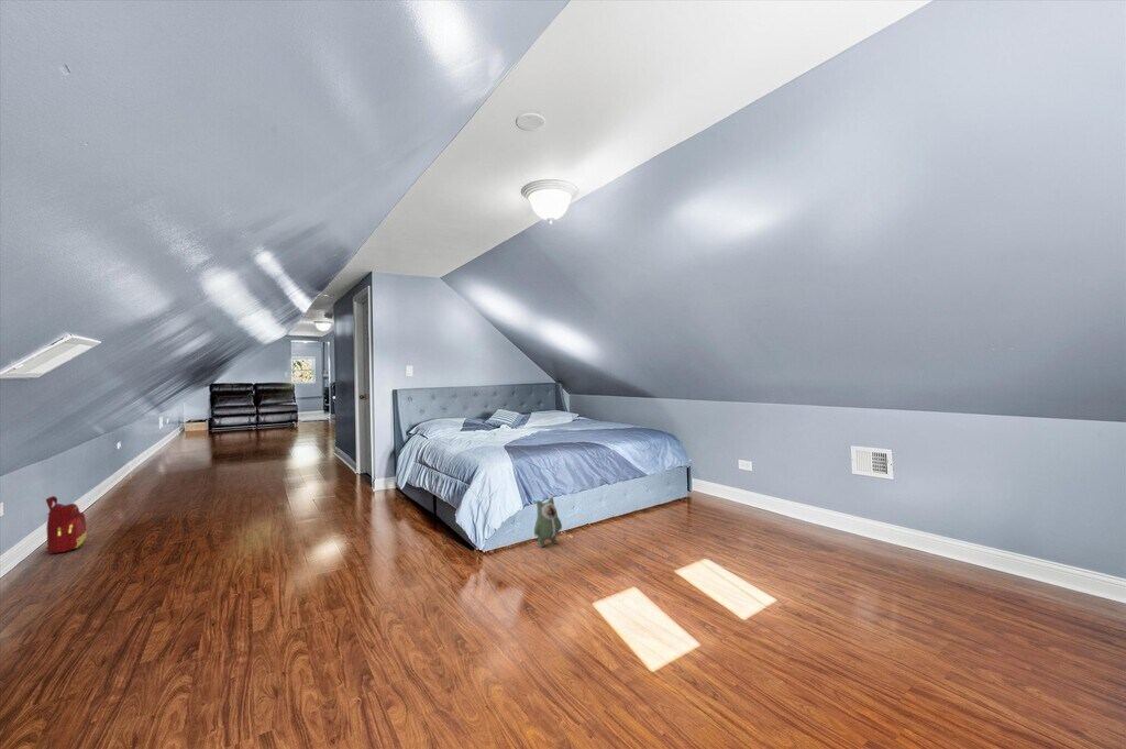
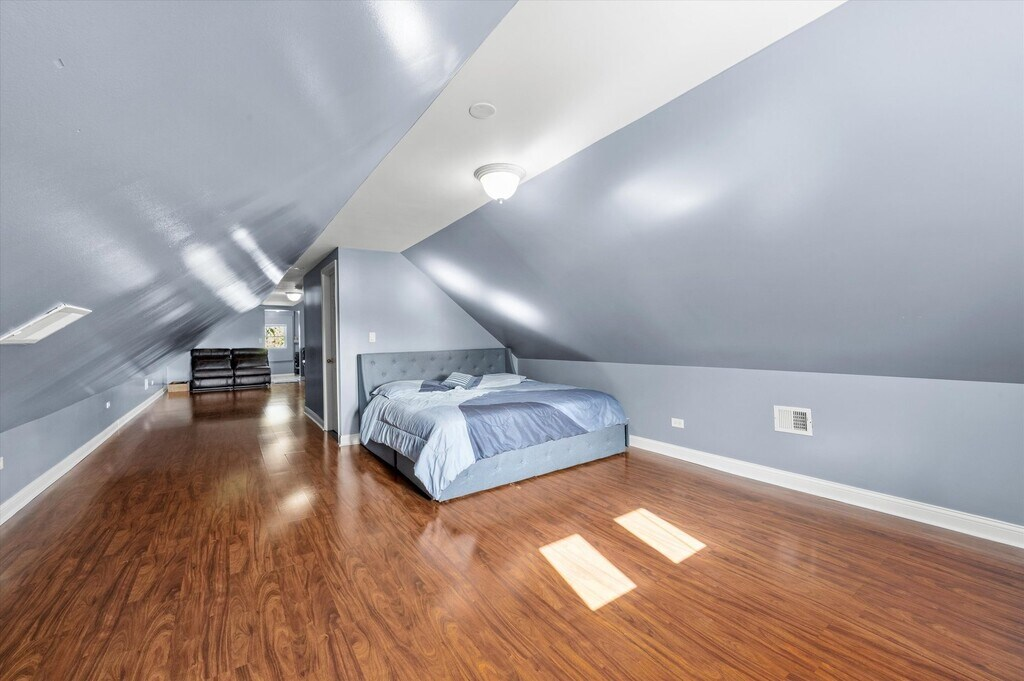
- plush toy [533,496,563,548]
- backpack [44,495,88,555]
